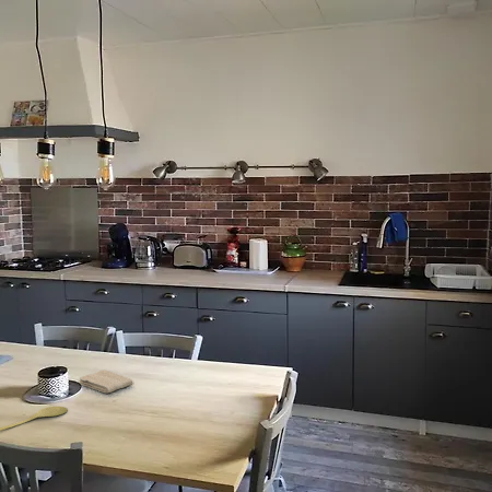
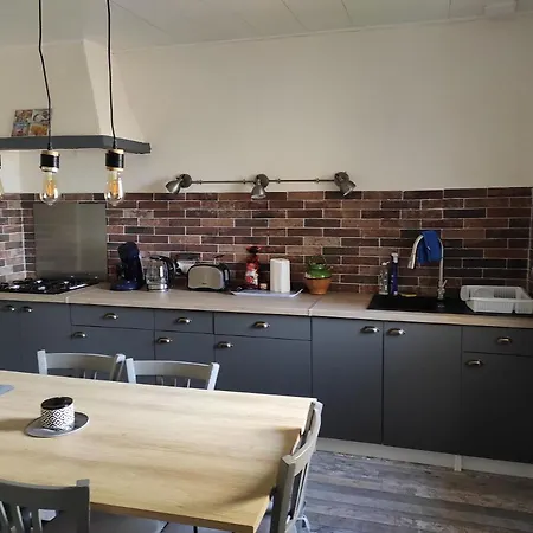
- spoon [0,406,69,432]
- washcloth [78,370,133,394]
